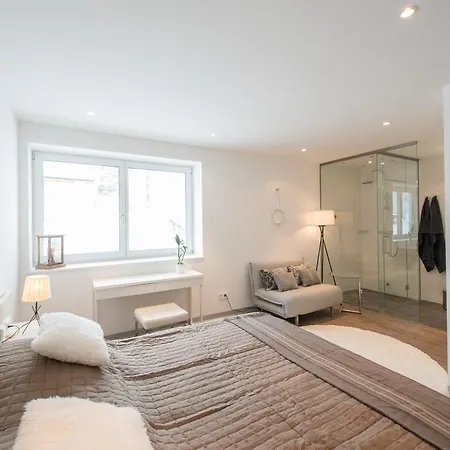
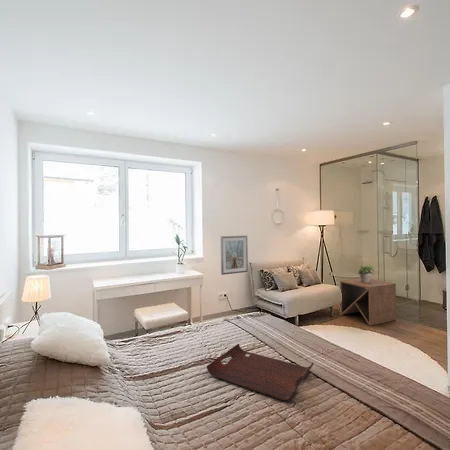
+ picture frame [220,234,249,276]
+ potted plant [357,263,376,282]
+ serving tray [206,343,314,401]
+ side table [339,277,397,327]
